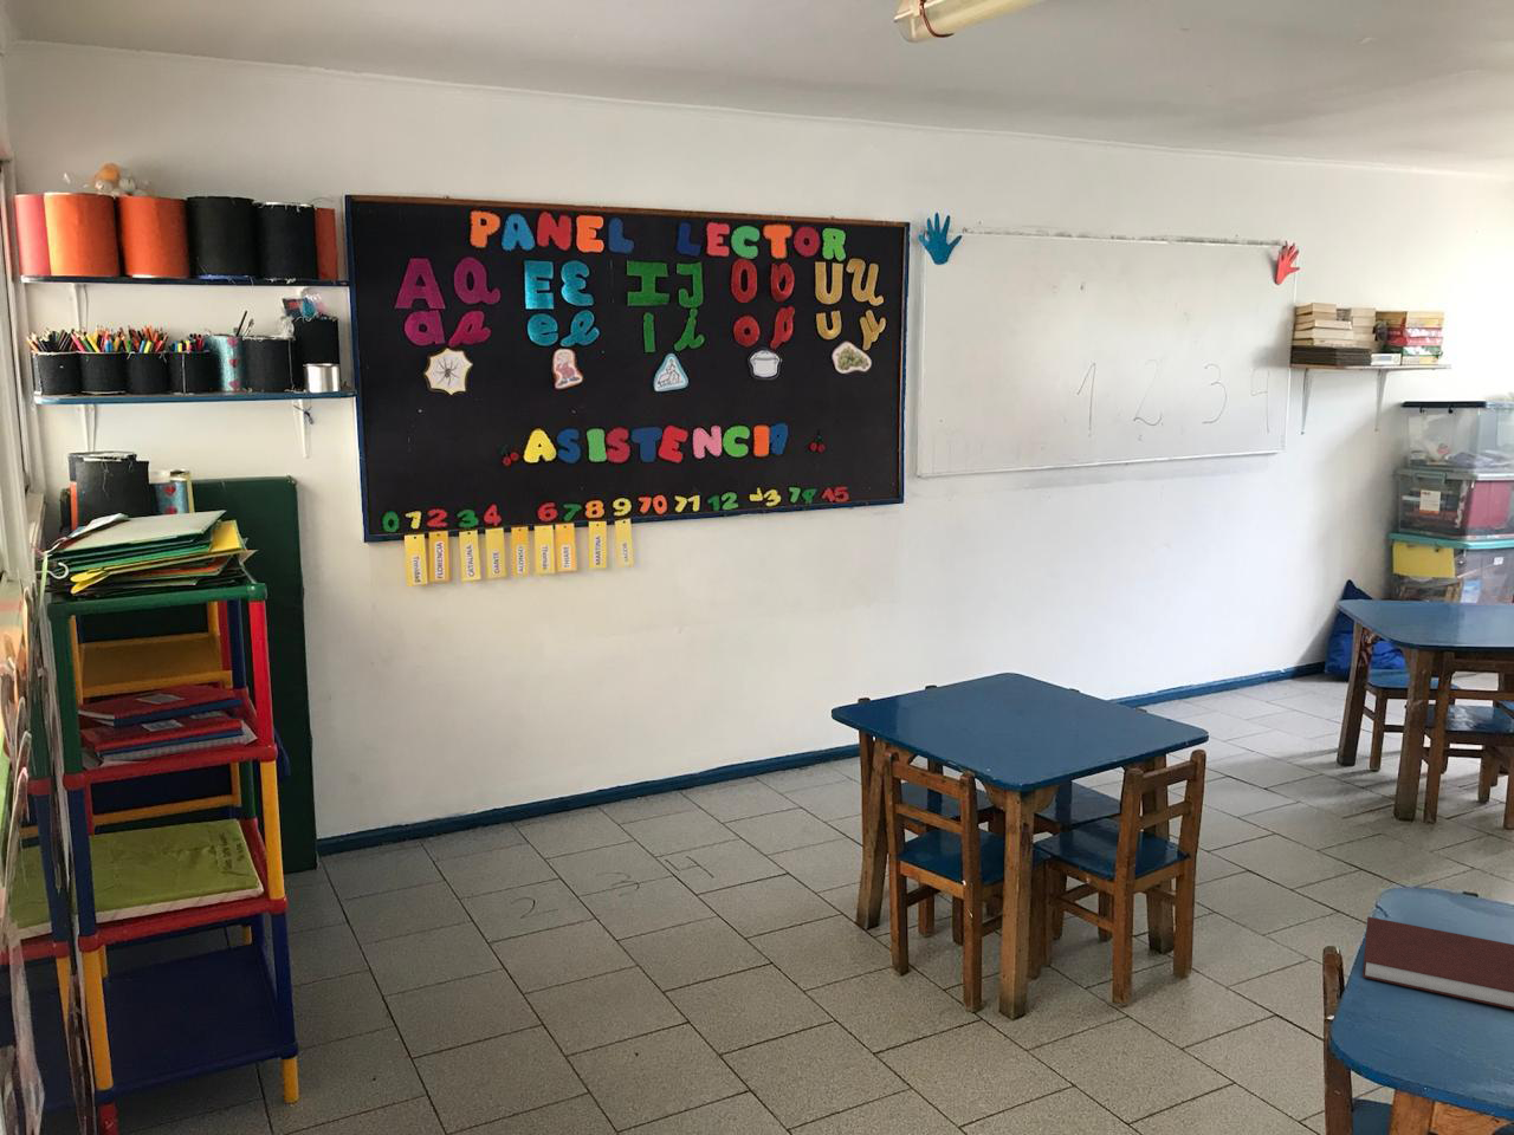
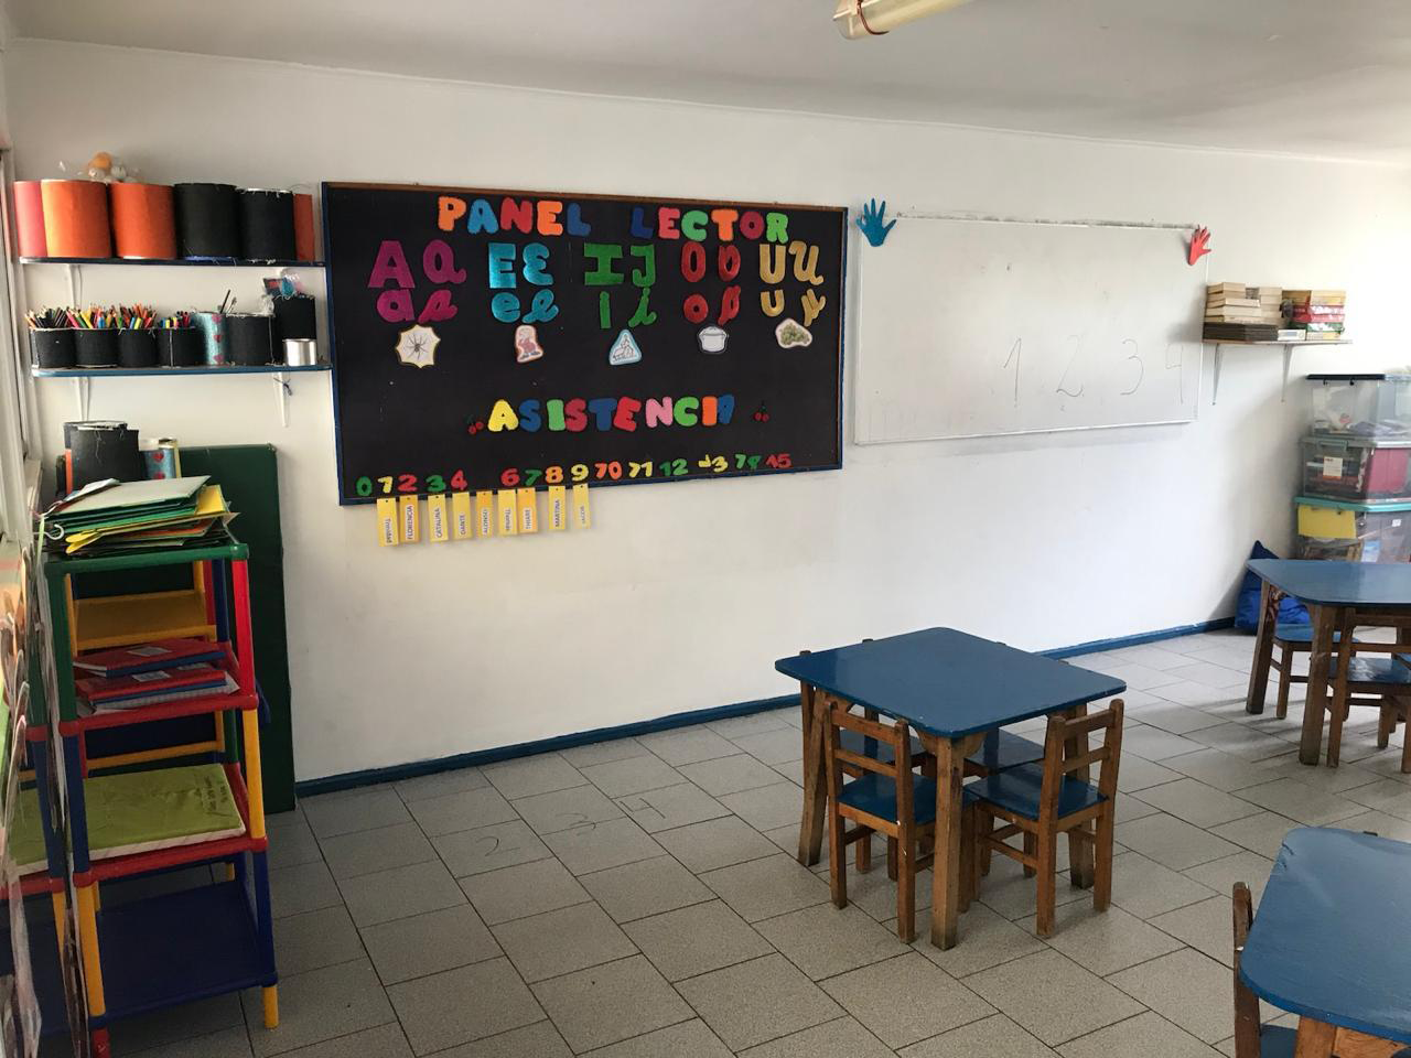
- notebook [1361,916,1514,1011]
